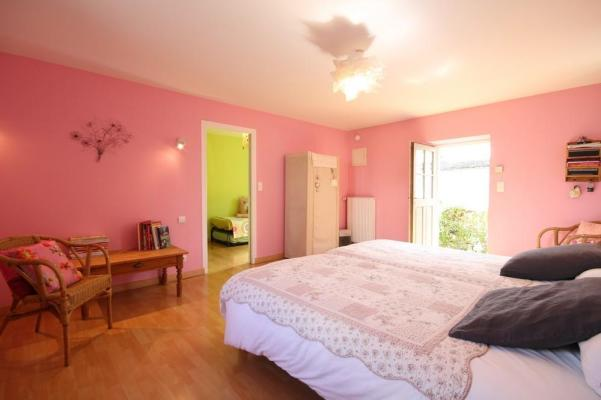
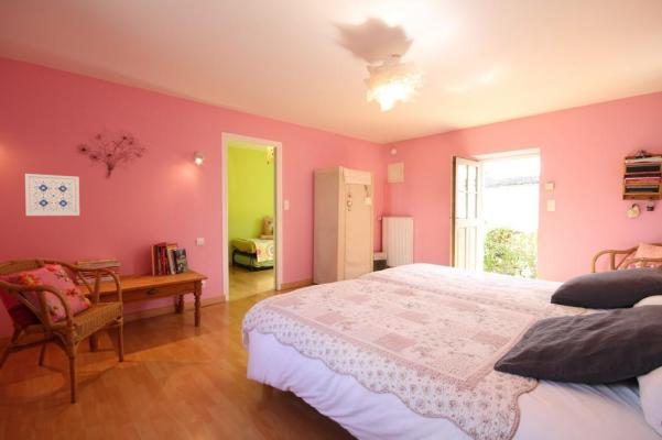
+ wall art [24,173,80,217]
